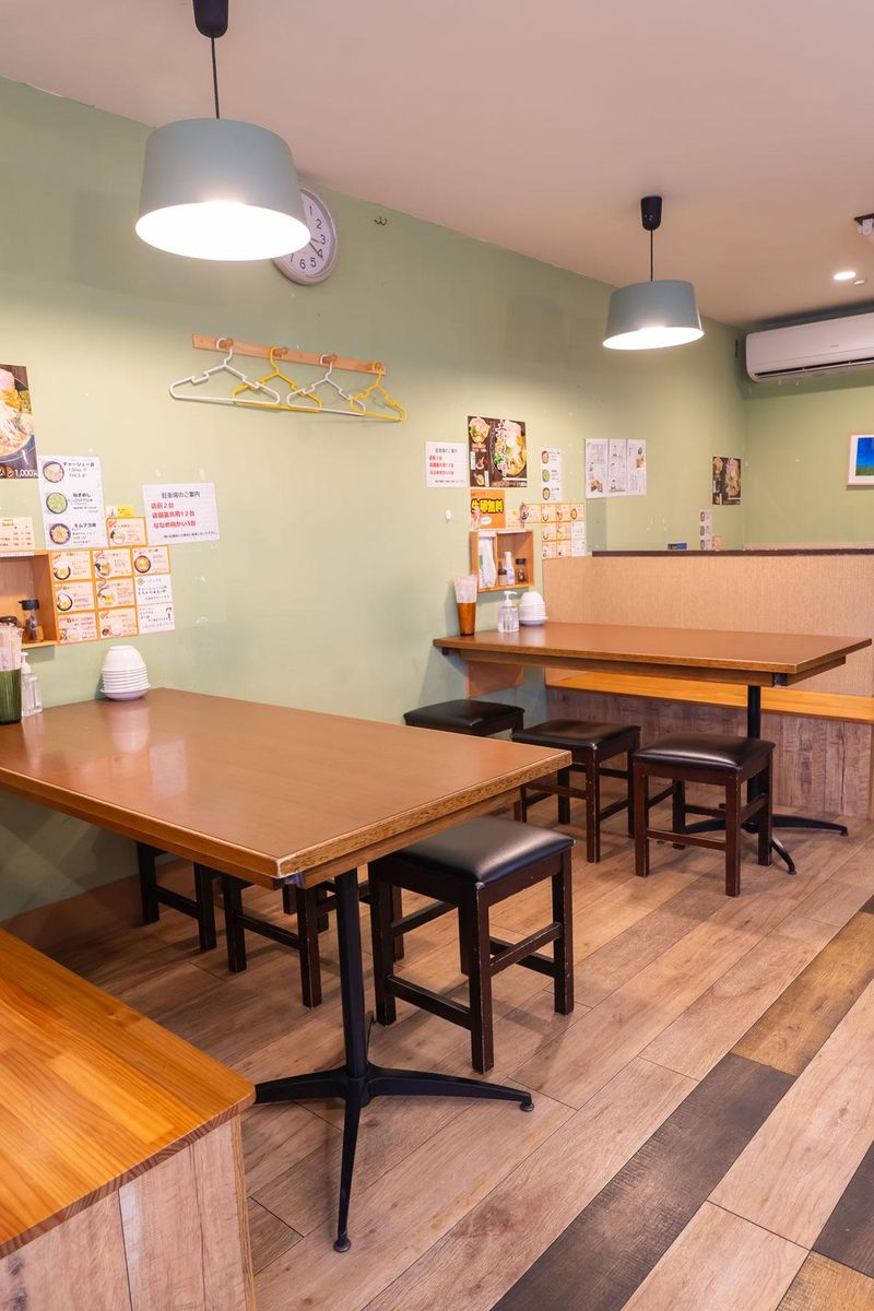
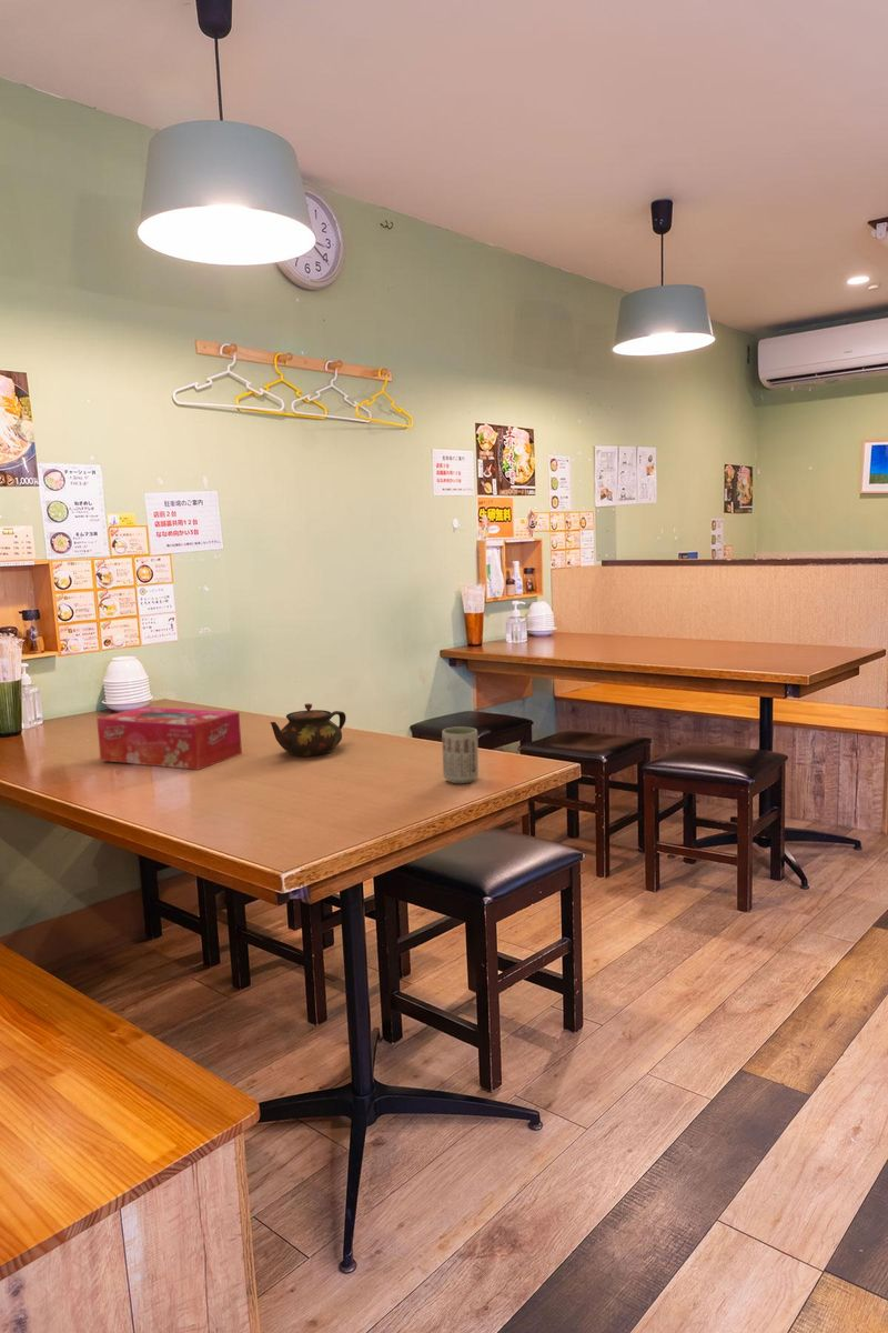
+ teapot [269,702,347,756]
+ cup [441,725,480,784]
+ tissue box [95,705,243,771]
